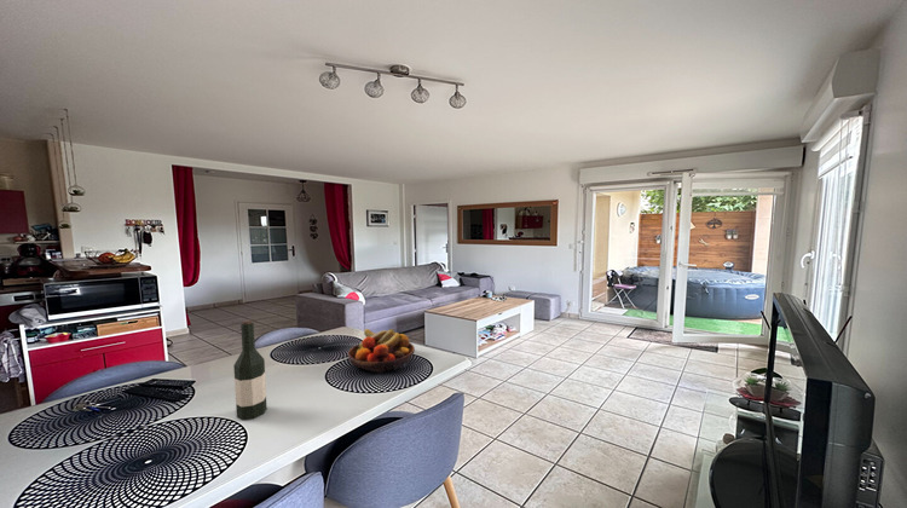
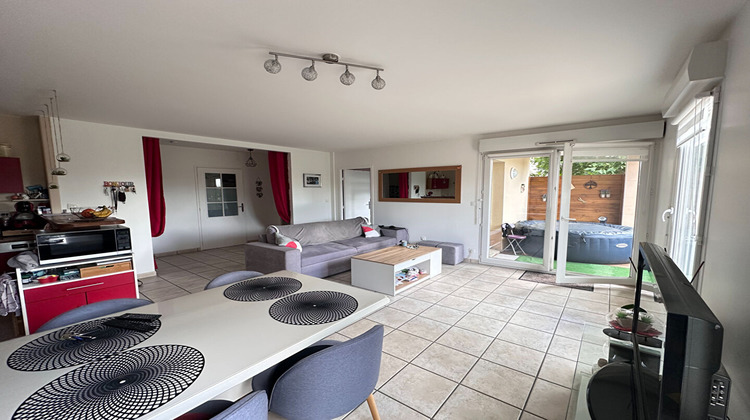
- fruit bowl [347,328,416,374]
- wine bottle [232,319,267,421]
